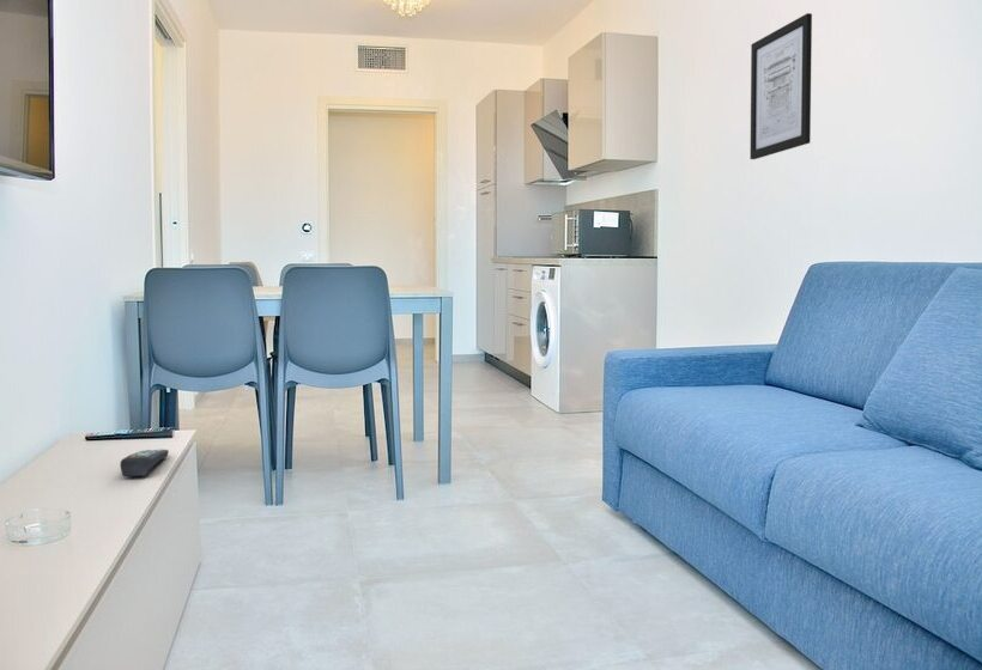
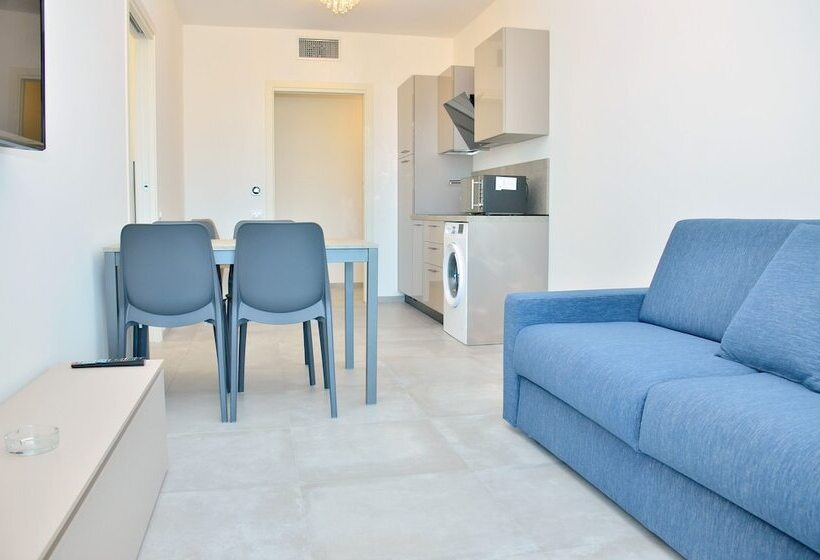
- remote control [119,449,170,477]
- wall art [750,12,813,160]
